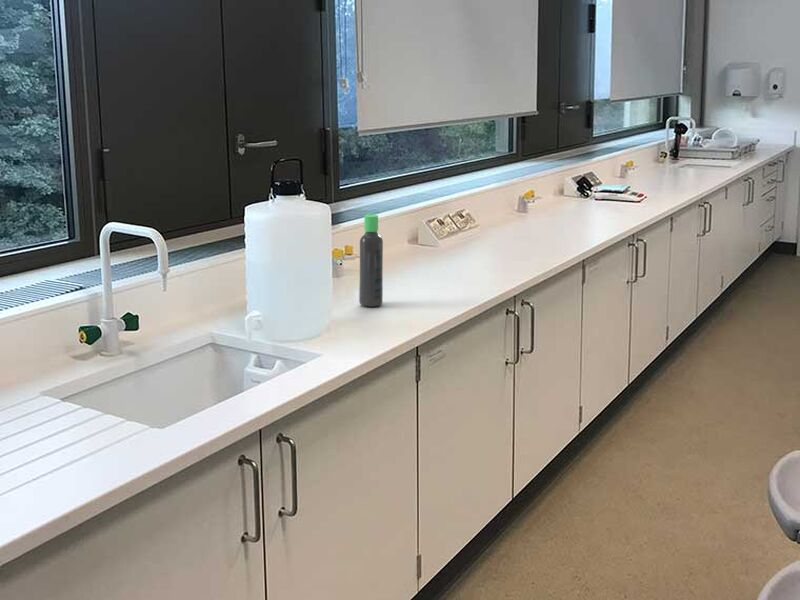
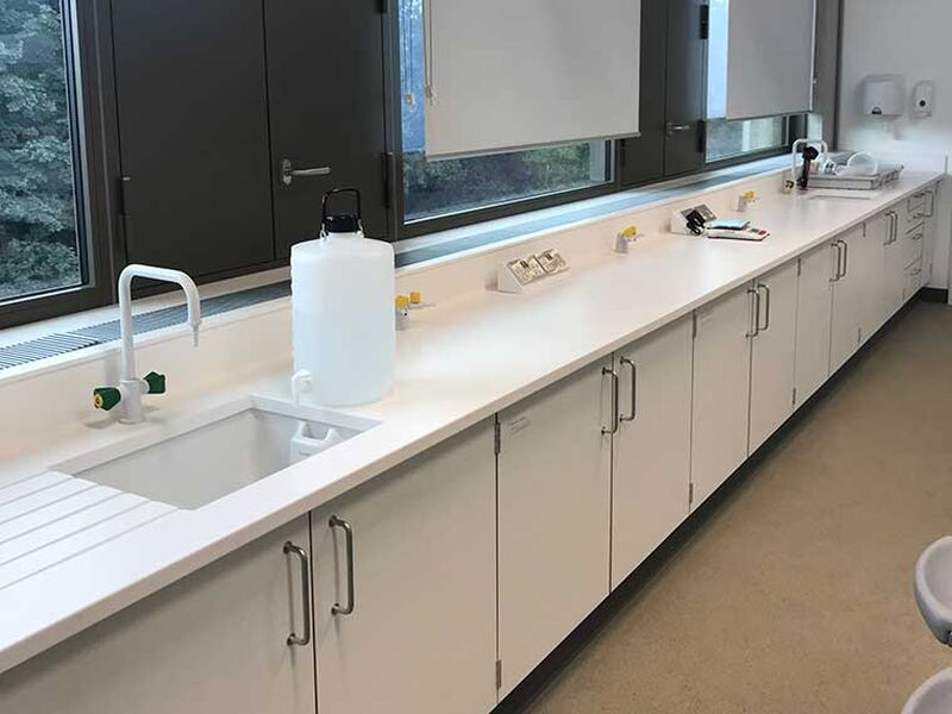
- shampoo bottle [358,213,384,308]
